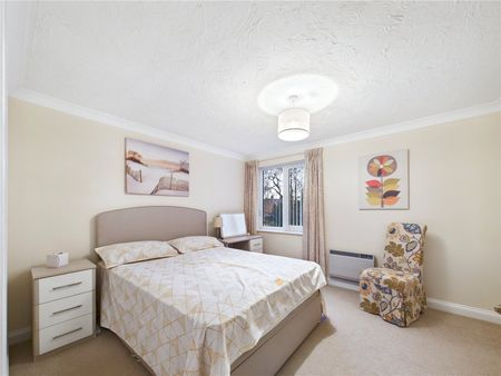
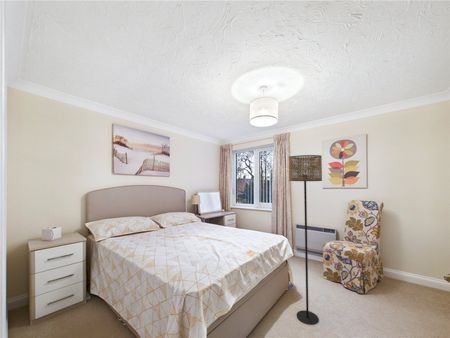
+ floor lamp [288,154,323,326]
